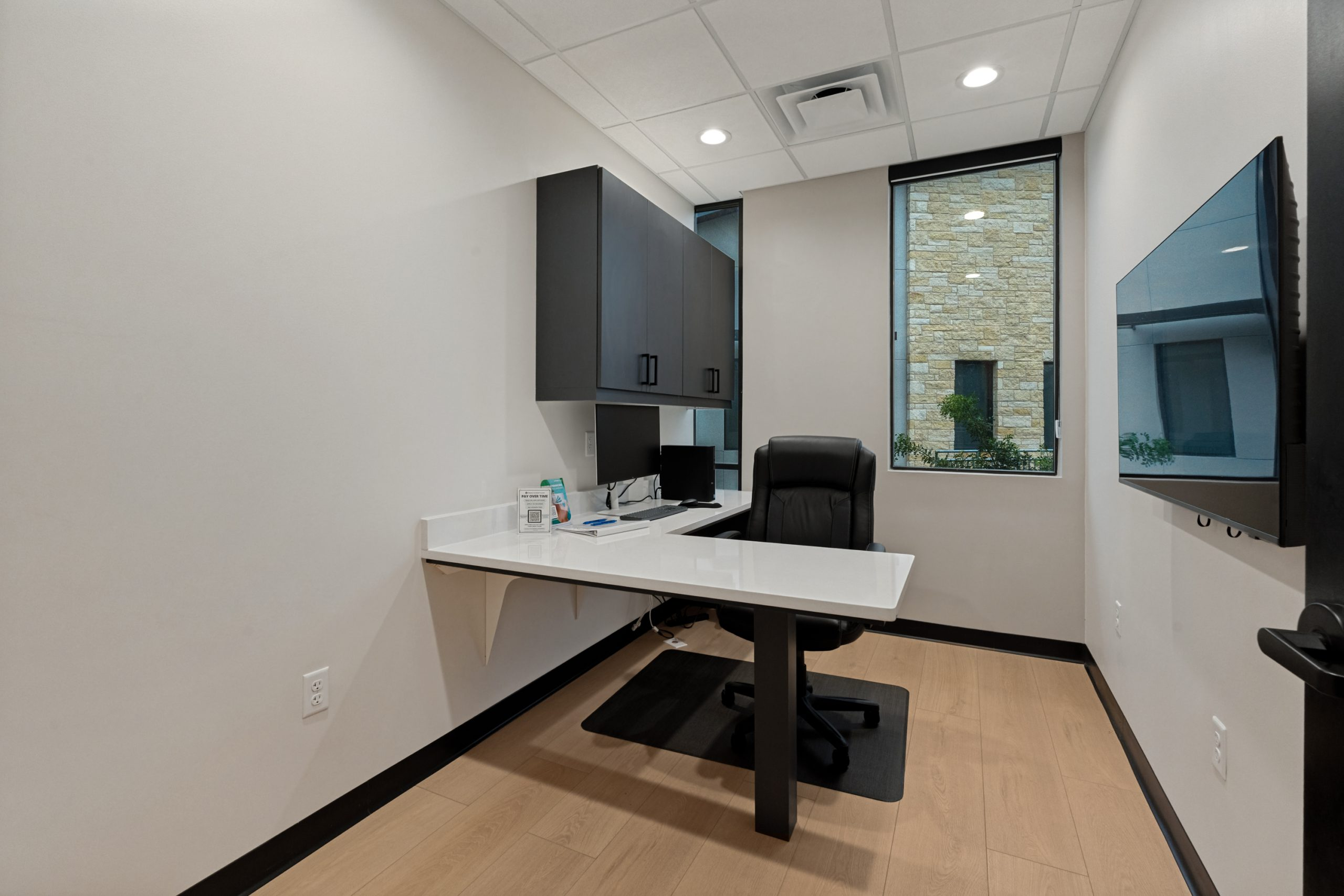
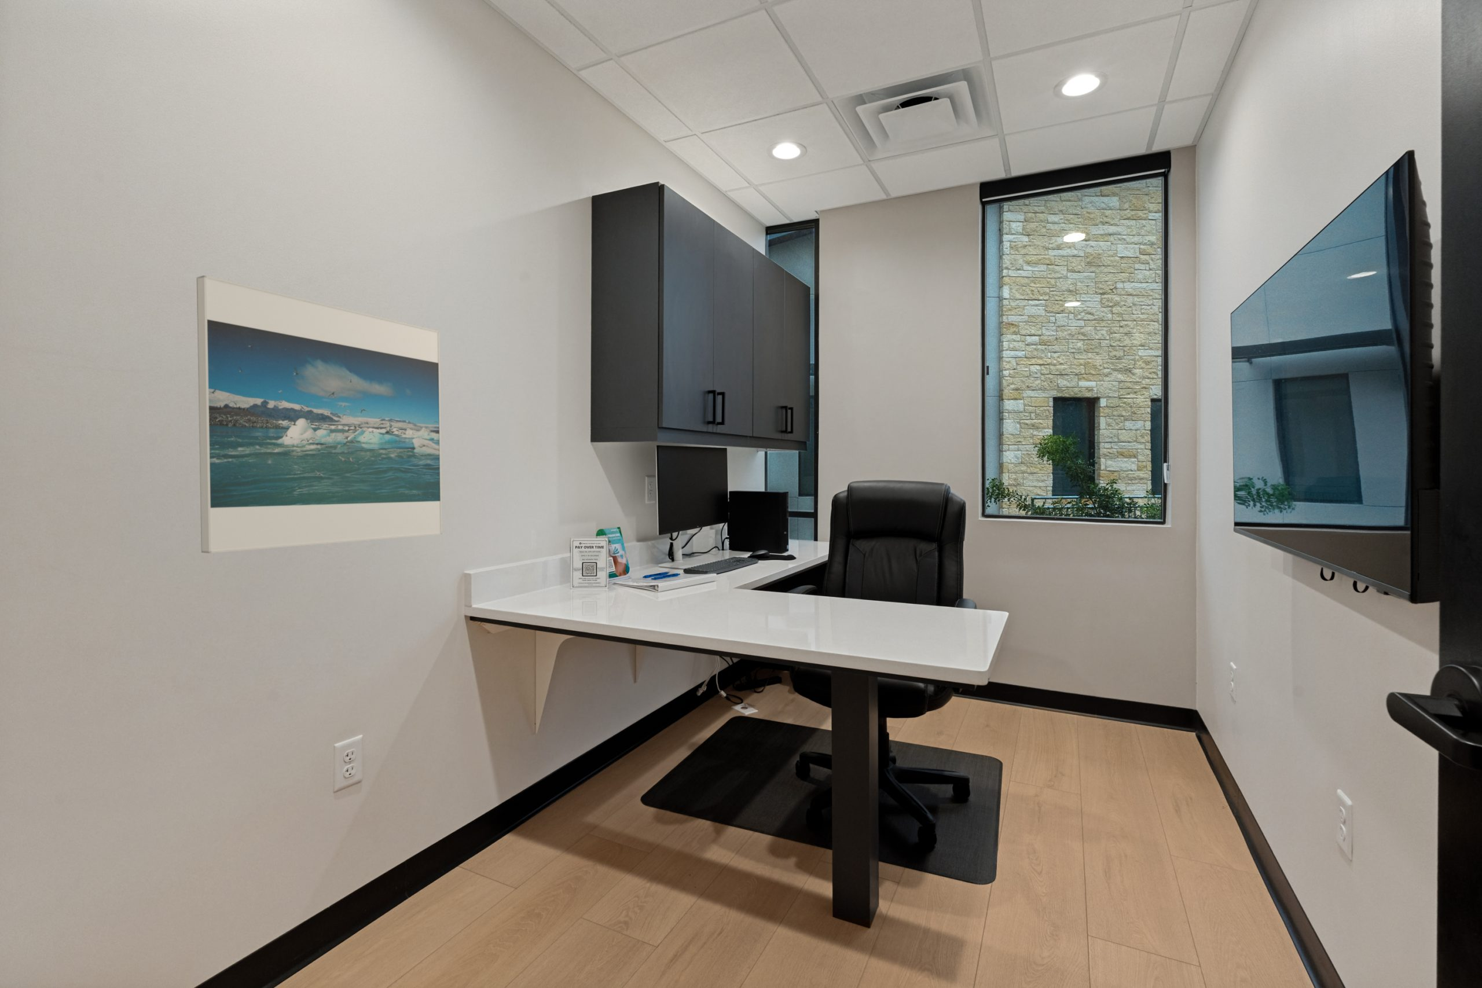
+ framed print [195,275,442,554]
